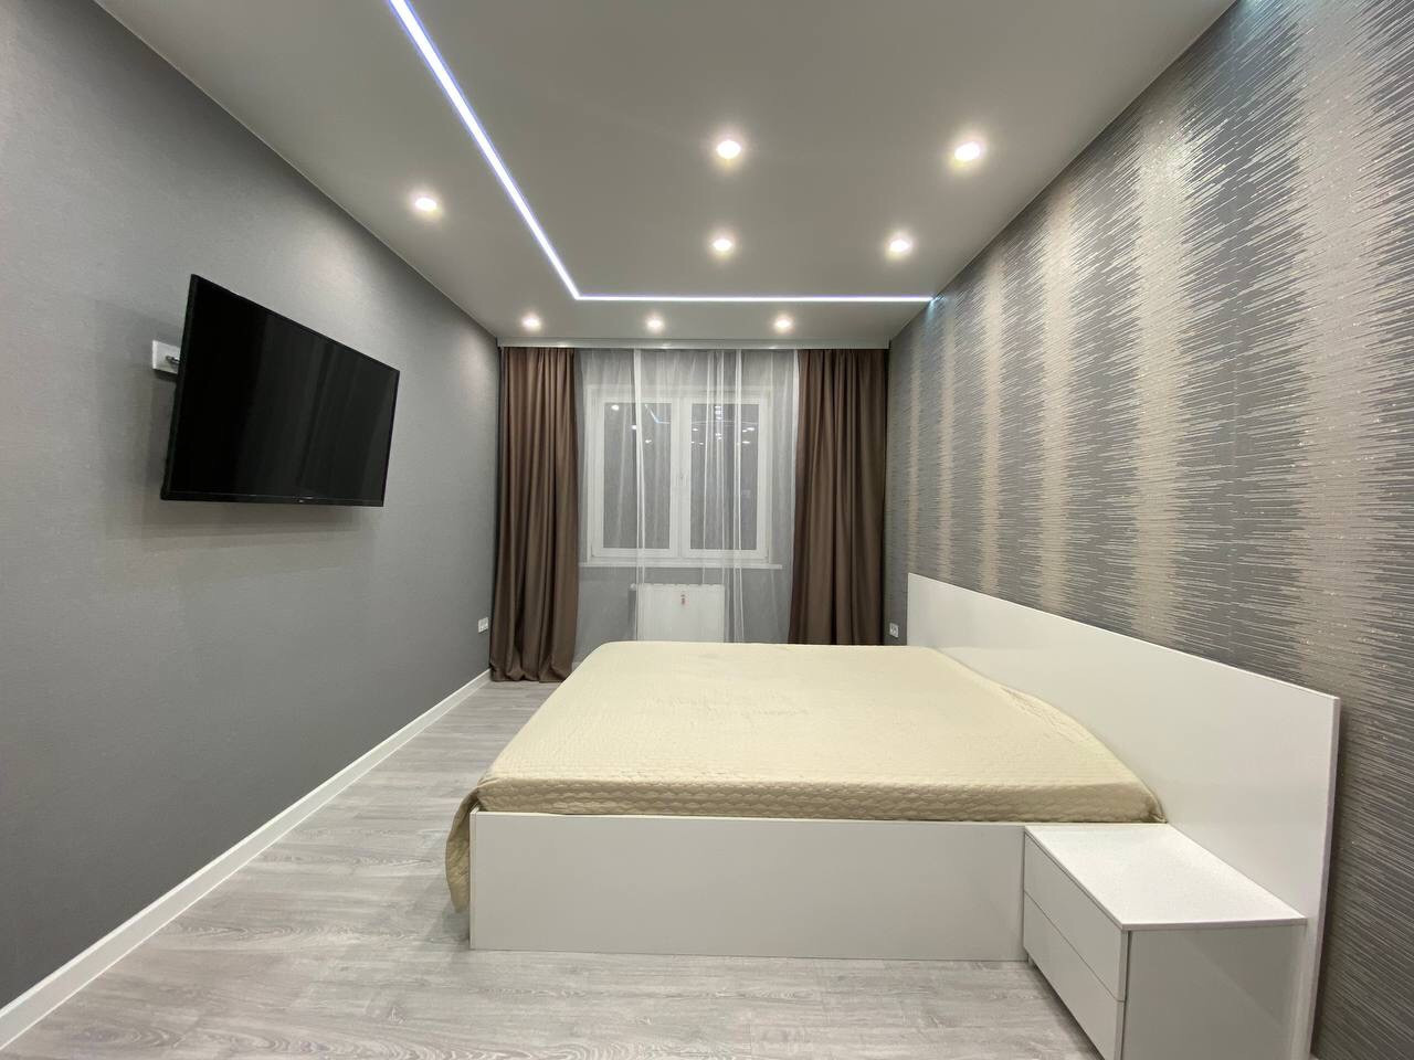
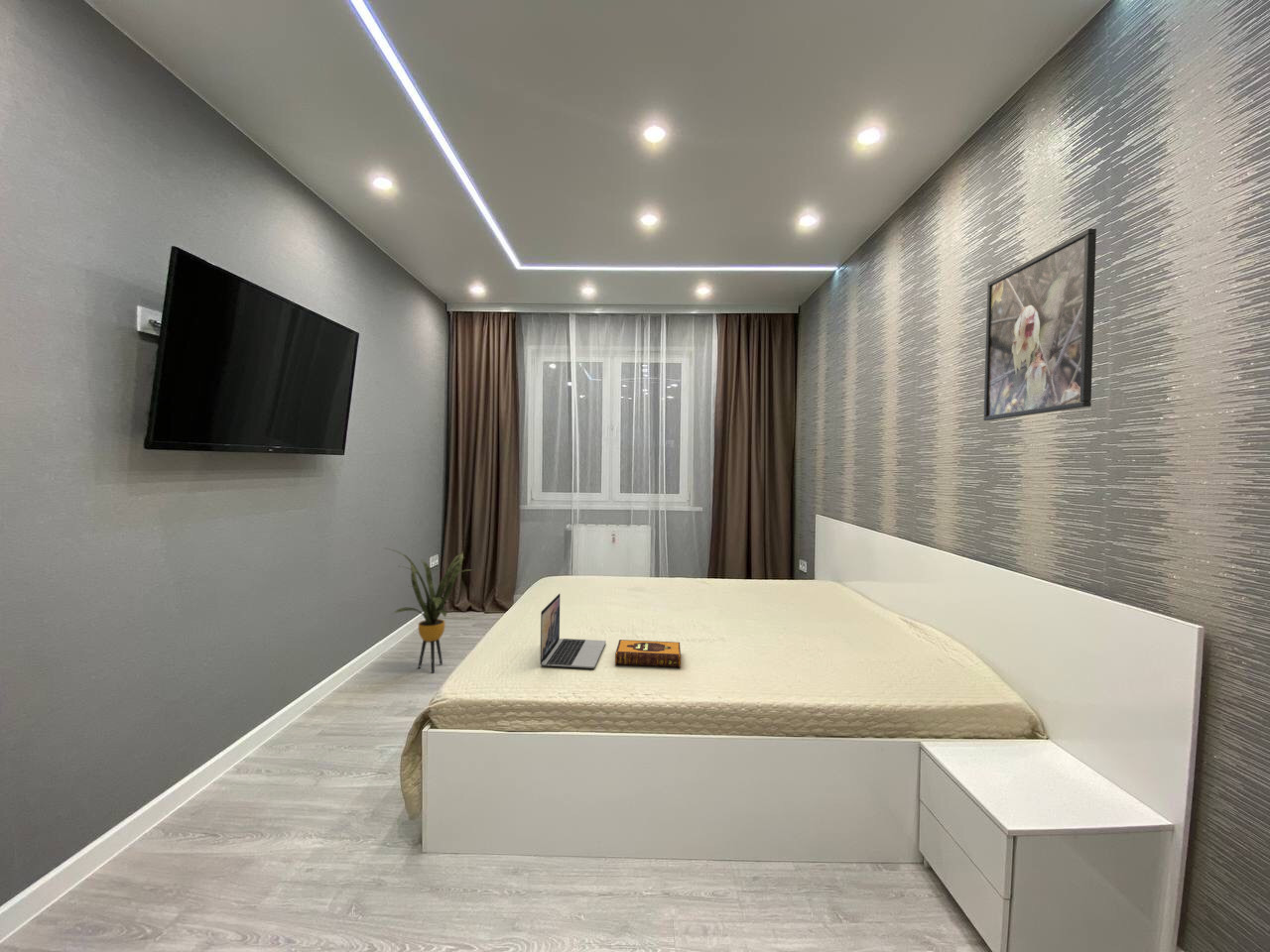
+ laptop [539,593,607,669]
+ hardback book [614,639,682,668]
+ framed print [983,228,1097,421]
+ house plant [382,546,476,673]
